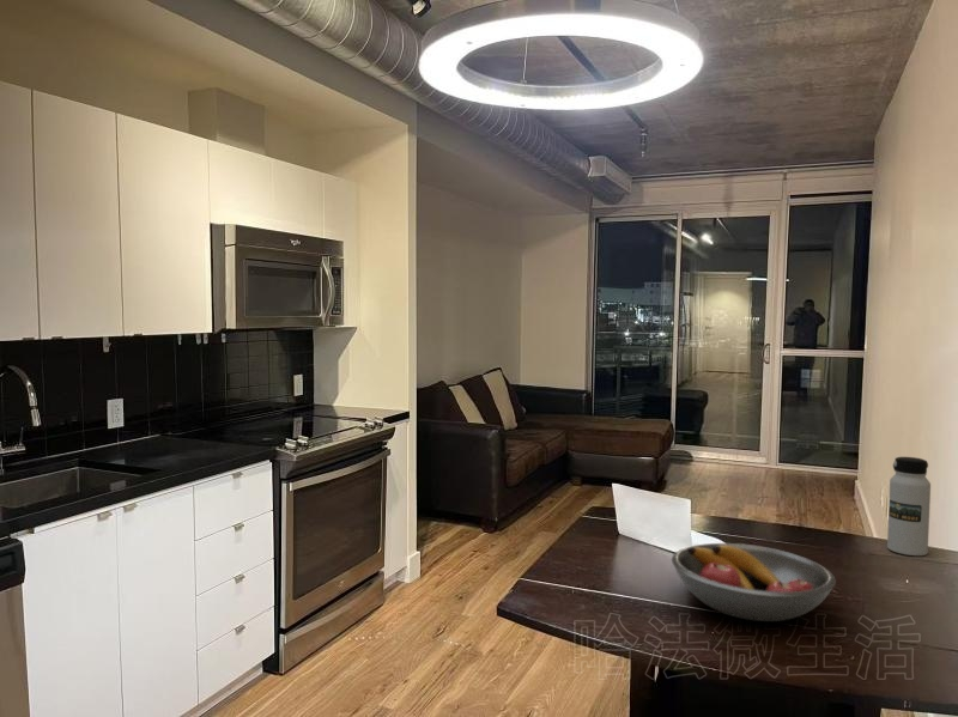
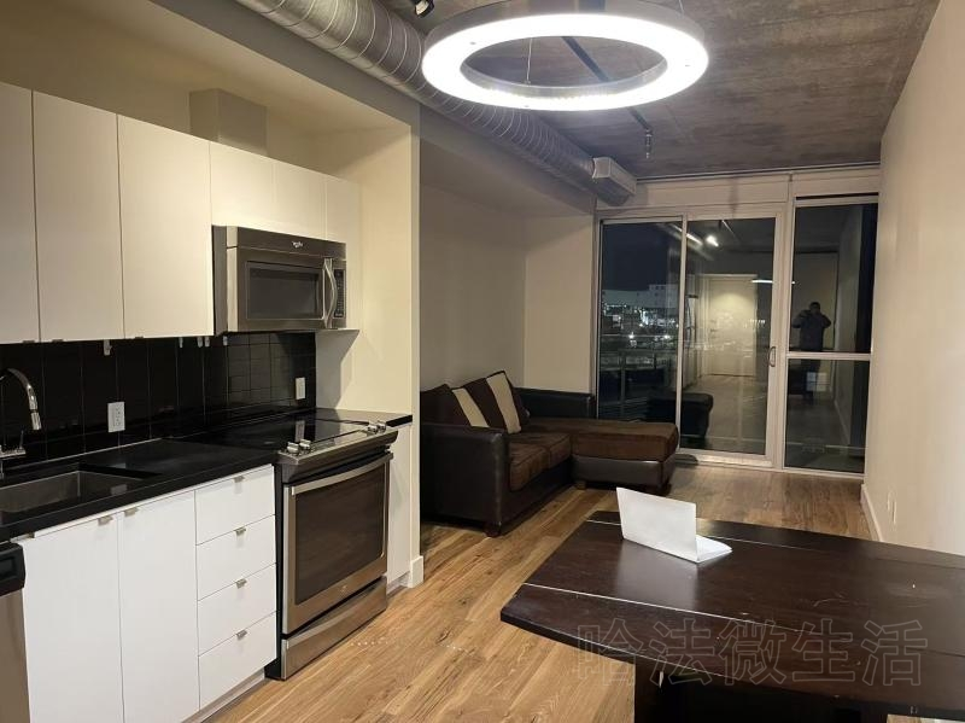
- fruit bowl [671,542,837,622]
- water bottle [886,456,932,557]
